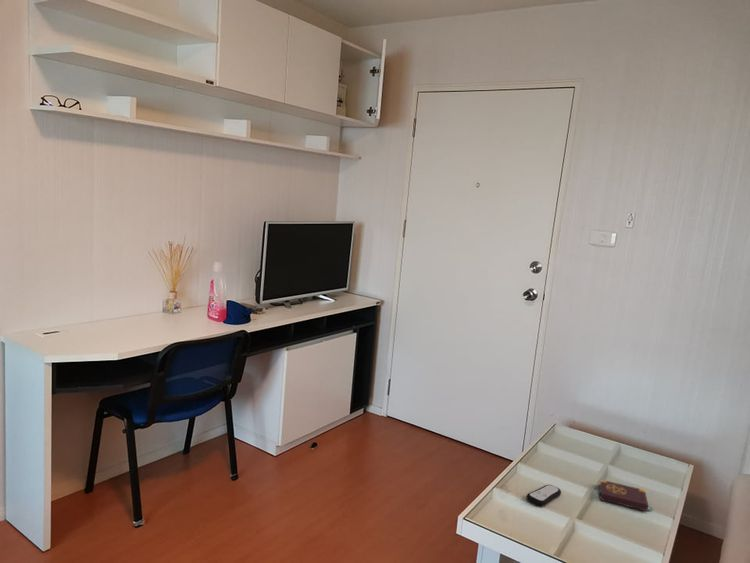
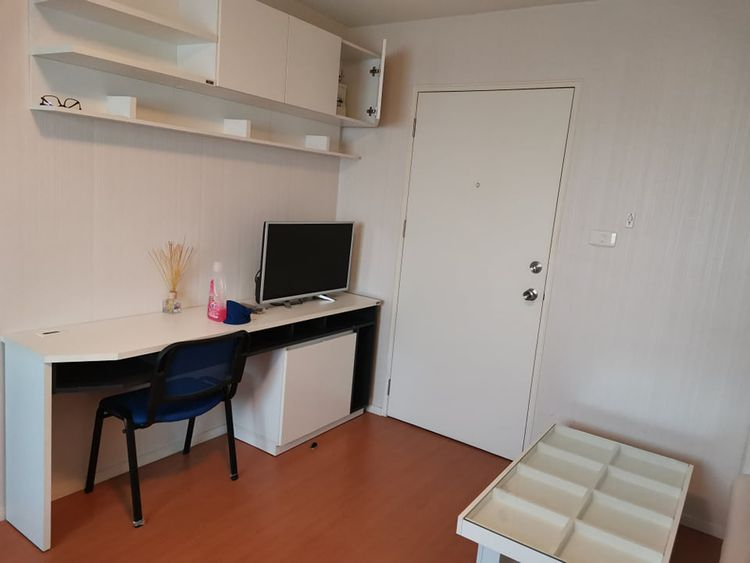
- remote control [526,484,562,507]
- book [598,478,655,512]
